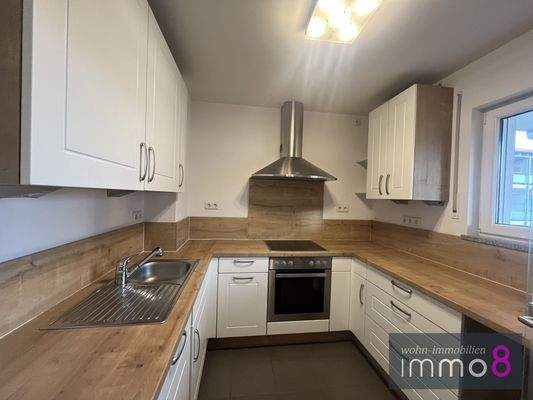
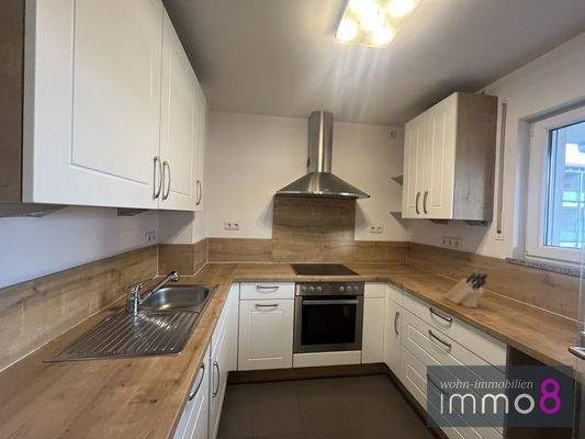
+ knife block [443,272,488,308]
